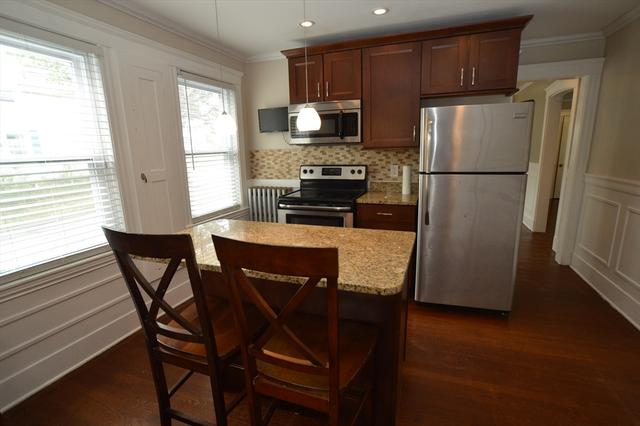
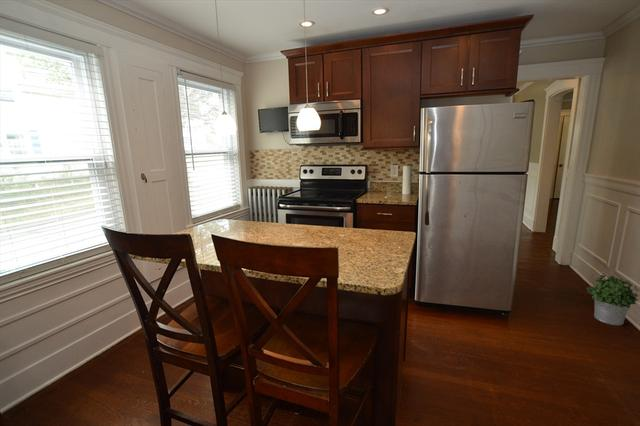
+ potted plant [586,273,639,326]
